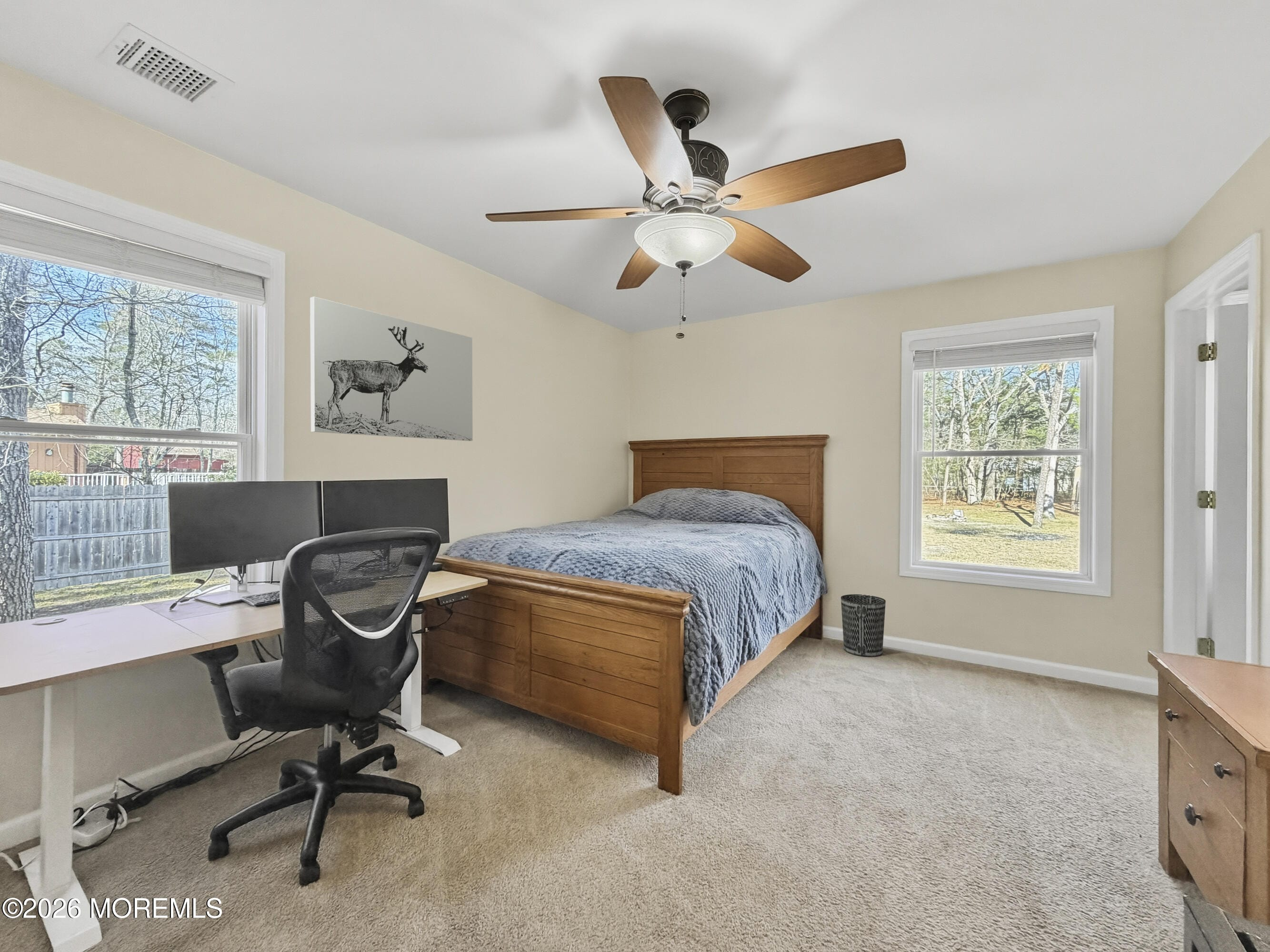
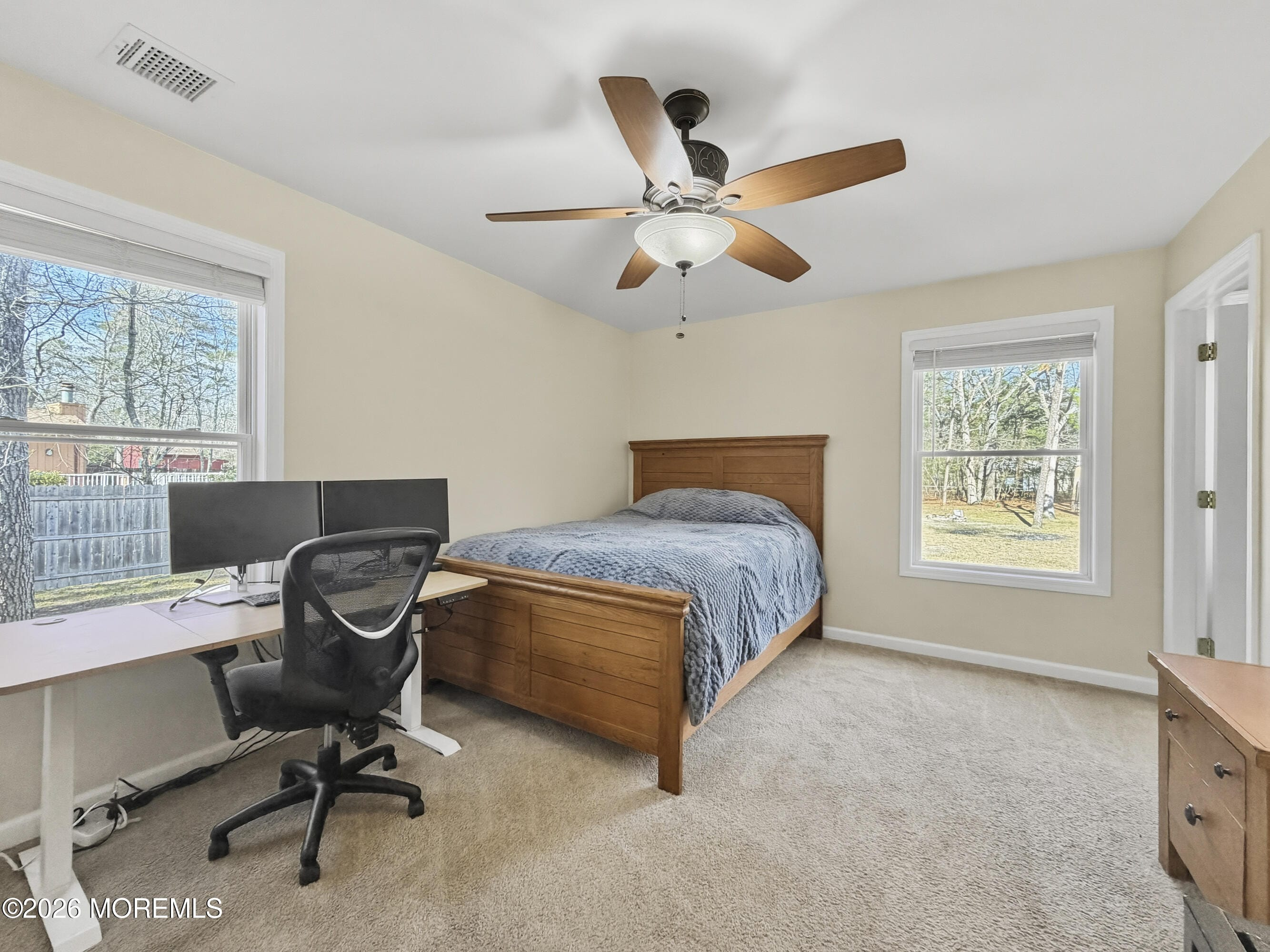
- wall art [310,296,473,442]
- wastebasket [840,594,886,657]
